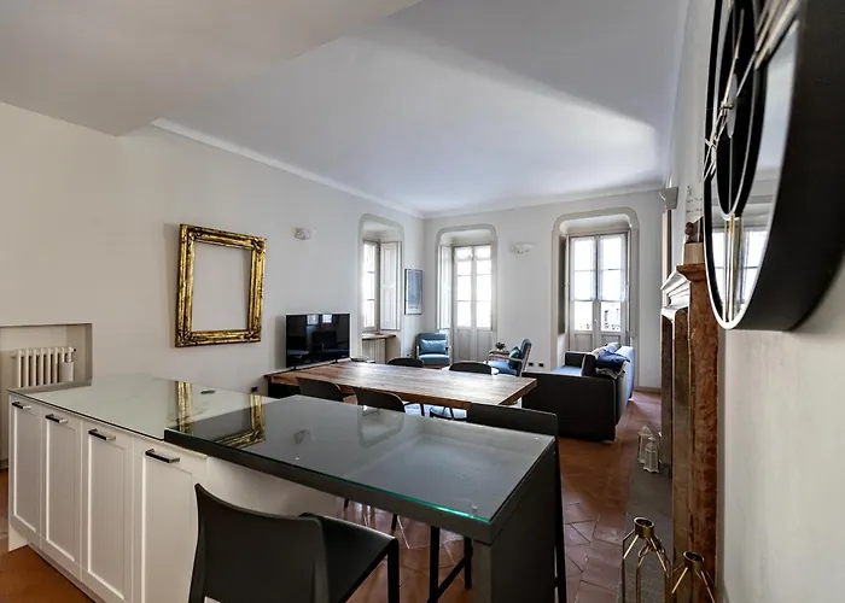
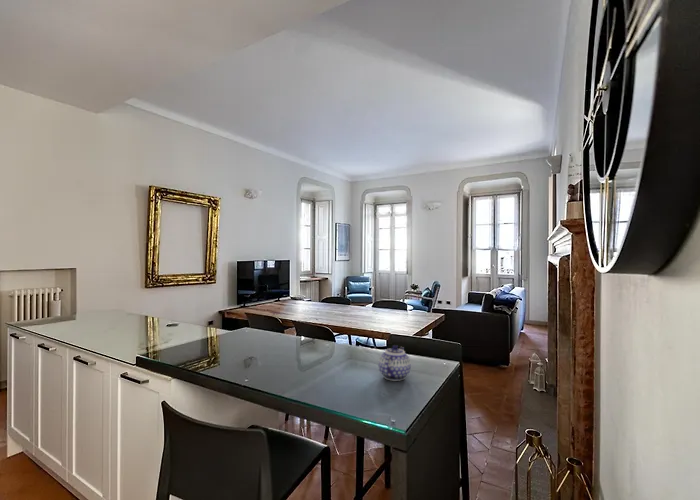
+ teapot [377,344,412,382]
